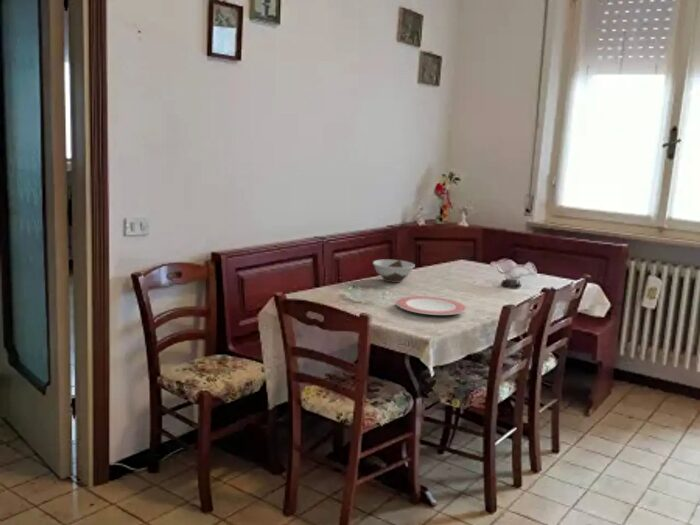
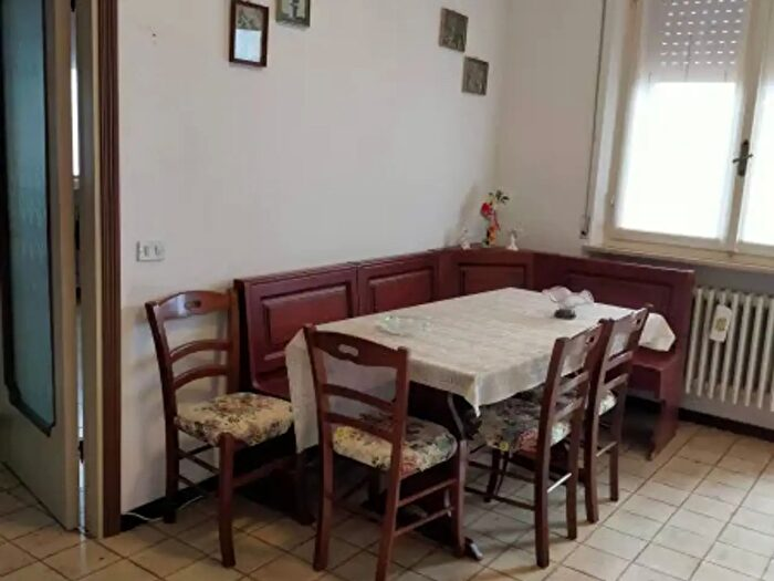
- bowl [372,259,416,284]
- plate [395,295,467,316]
